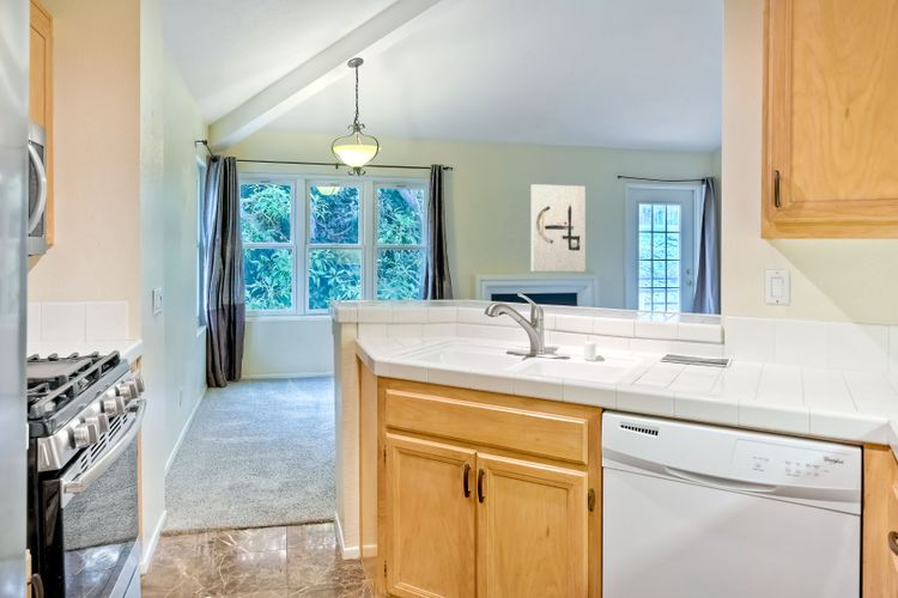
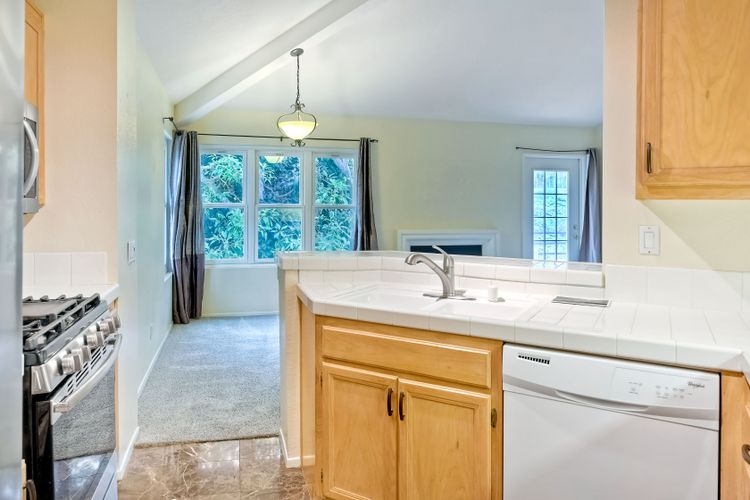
- wall art [530,183,587,273]
